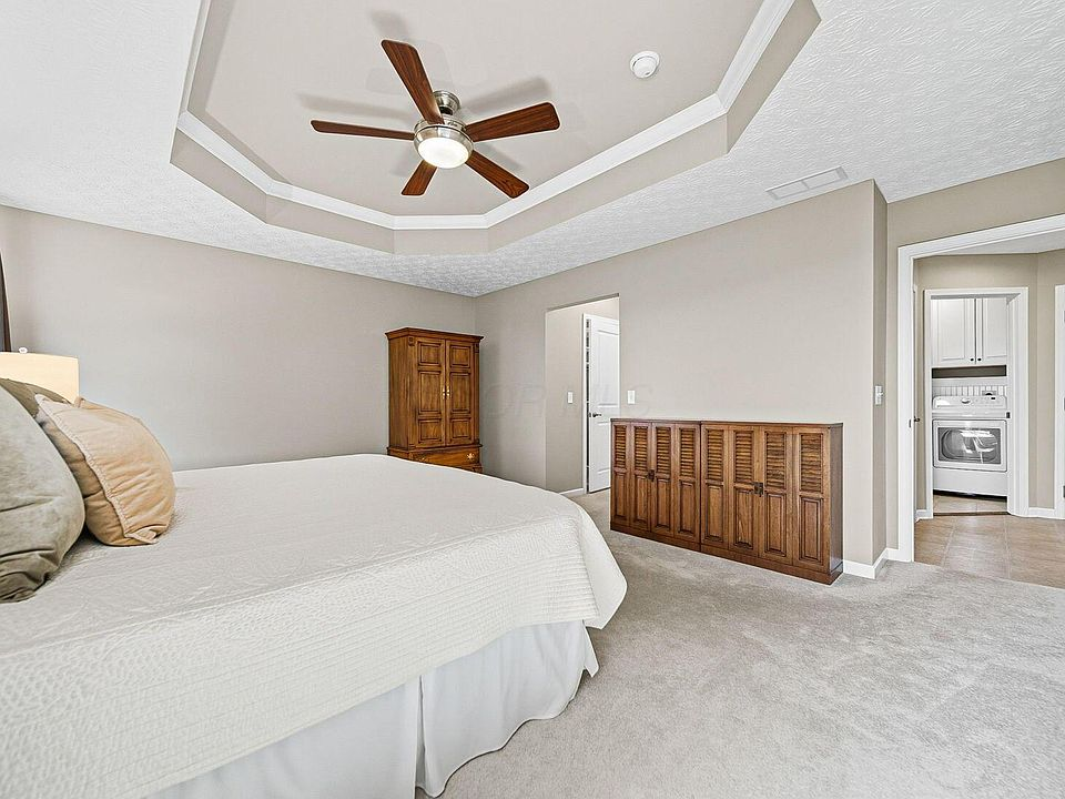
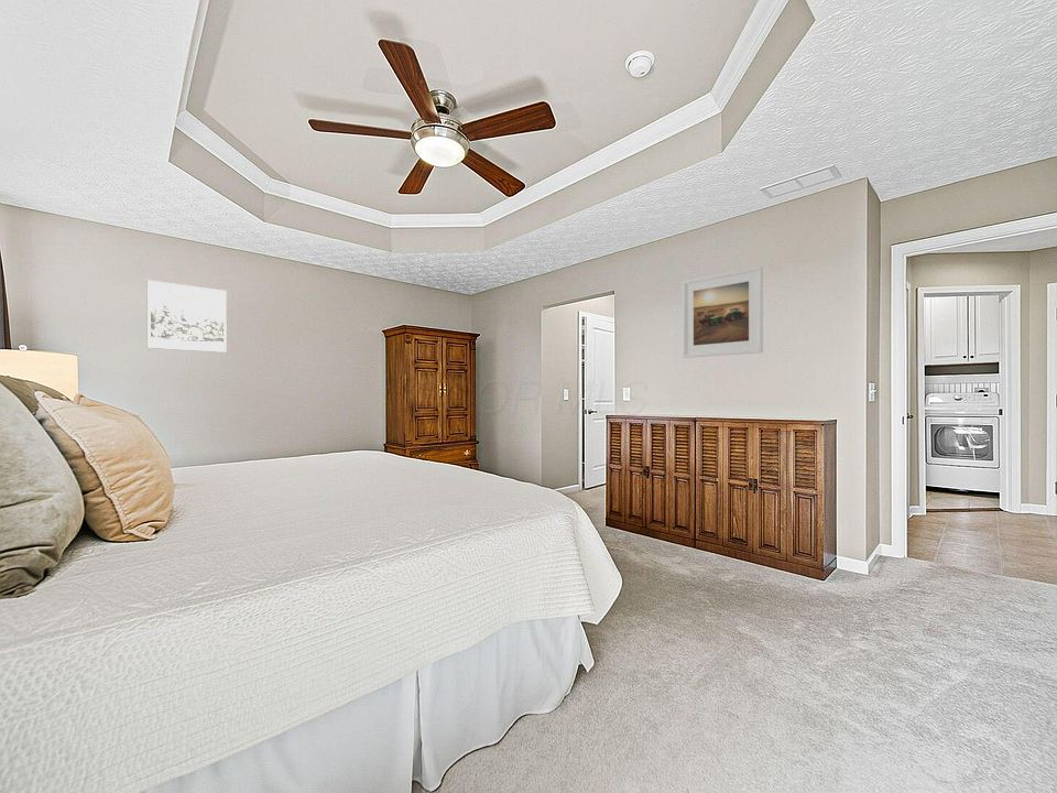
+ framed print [682,265,764,359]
+ wall art [146,280,228,354]
